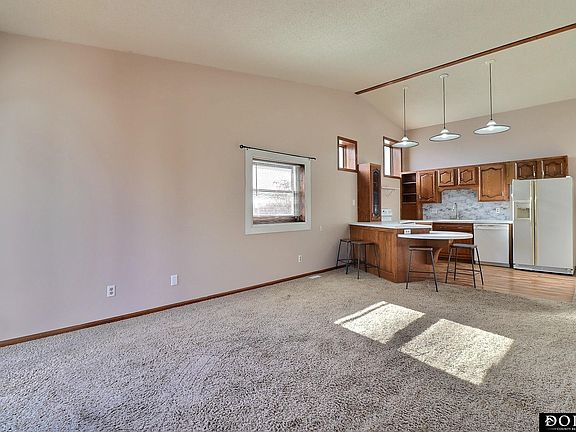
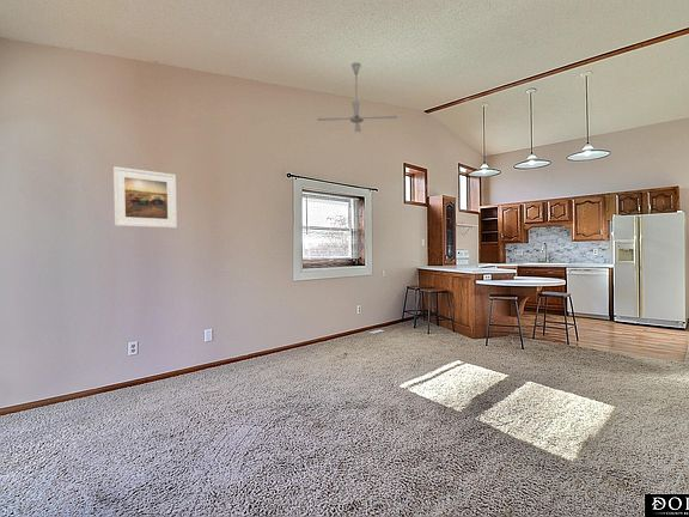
+ ceiling fan [316,61,398,133]
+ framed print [112,165,178,229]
